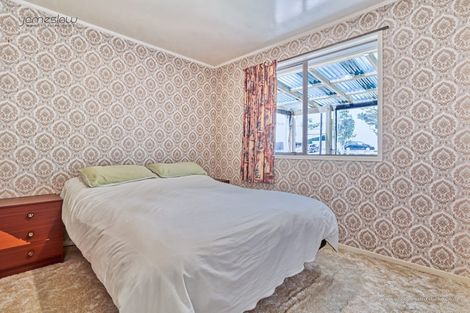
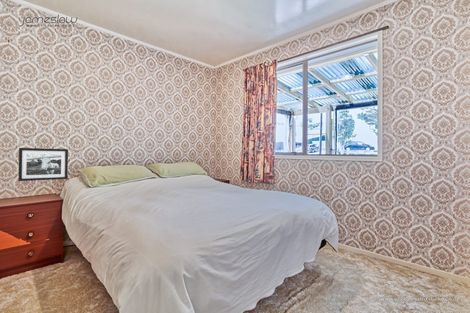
+ picture frame [17,147,69,182]
